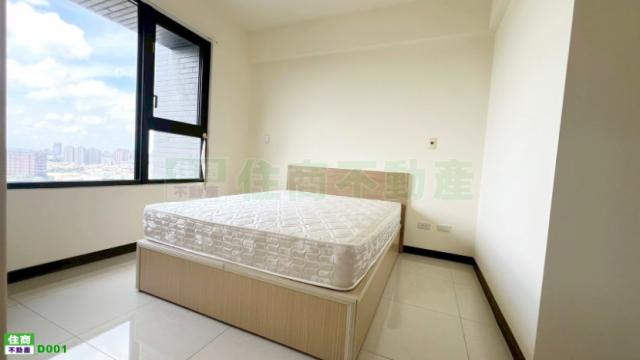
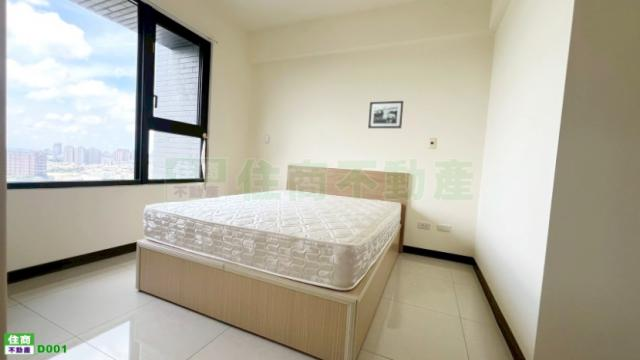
+ picture frame [367,100,404,129]
